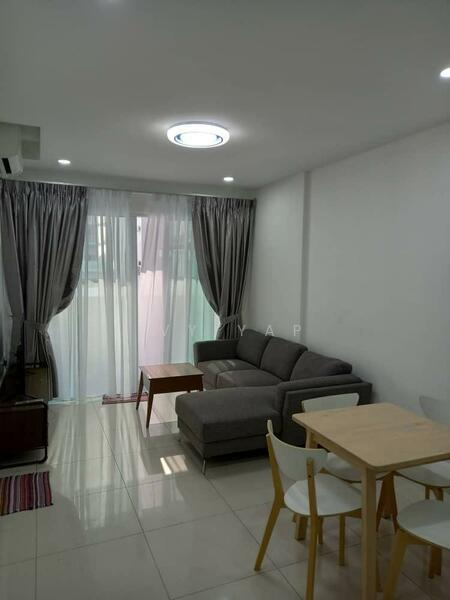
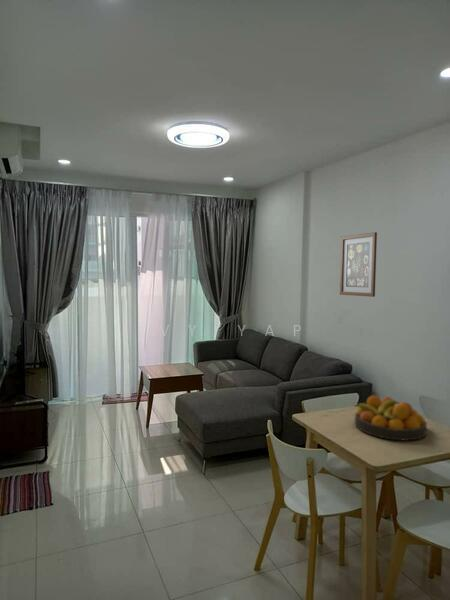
+ wall art [339,231,378,298]
+ fruit bowl [353,395,428,442]
